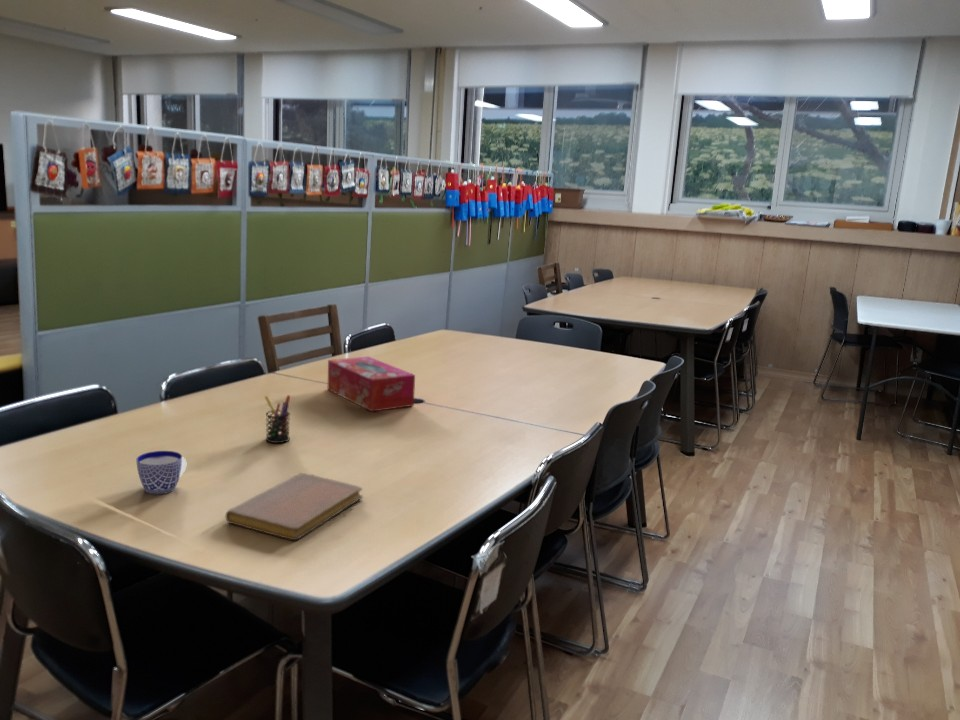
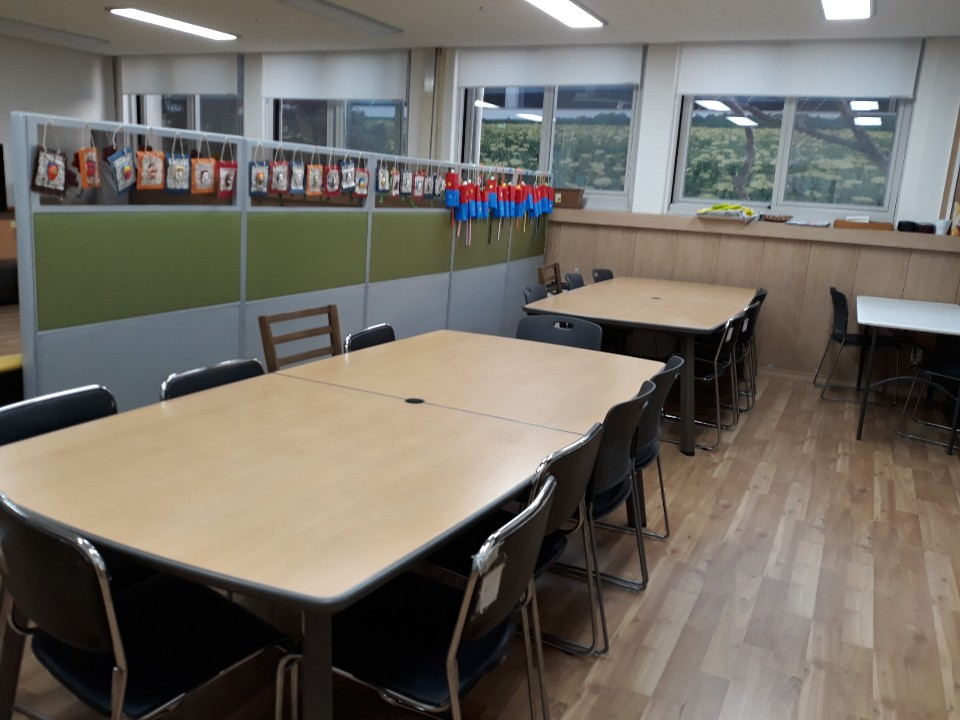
- pen holder [264,394,291,444]
- tissue box [327,355,416,413]
- notebook [225,472,363,541]
- cup [135,450,187,495]
